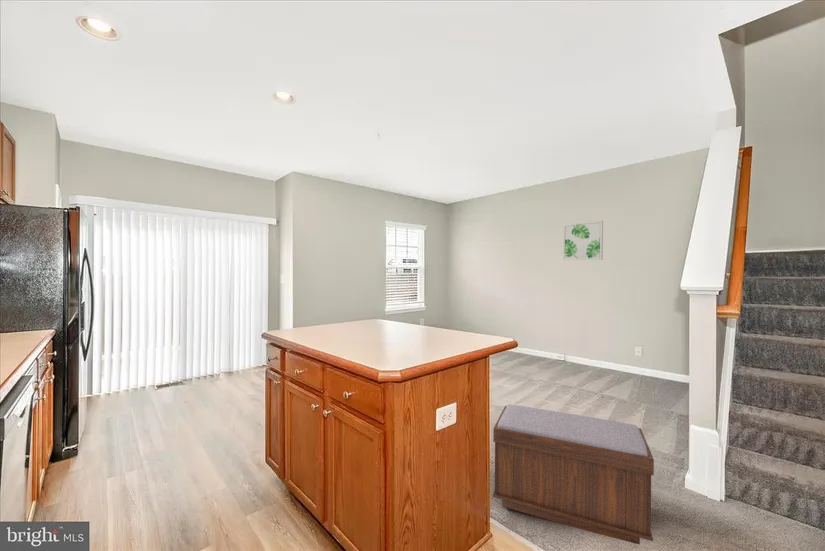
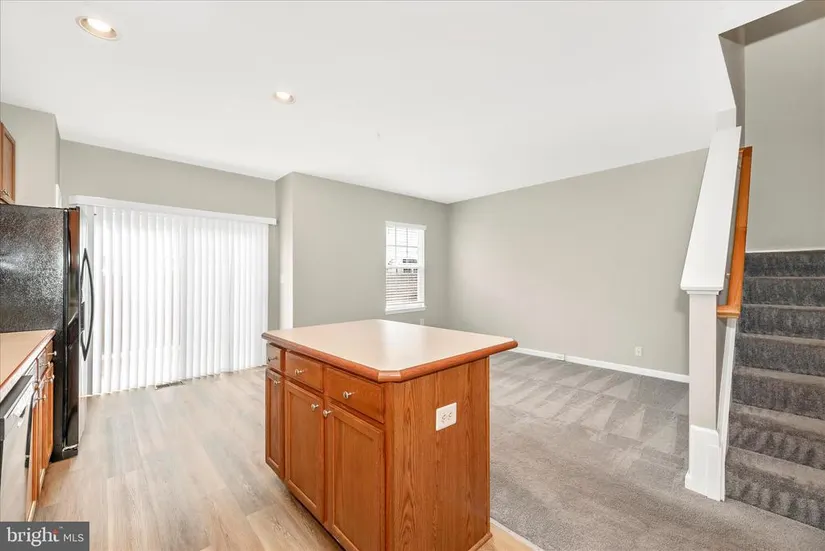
- wall art [562,219,604,261]
- bench [492,404,655,545]
